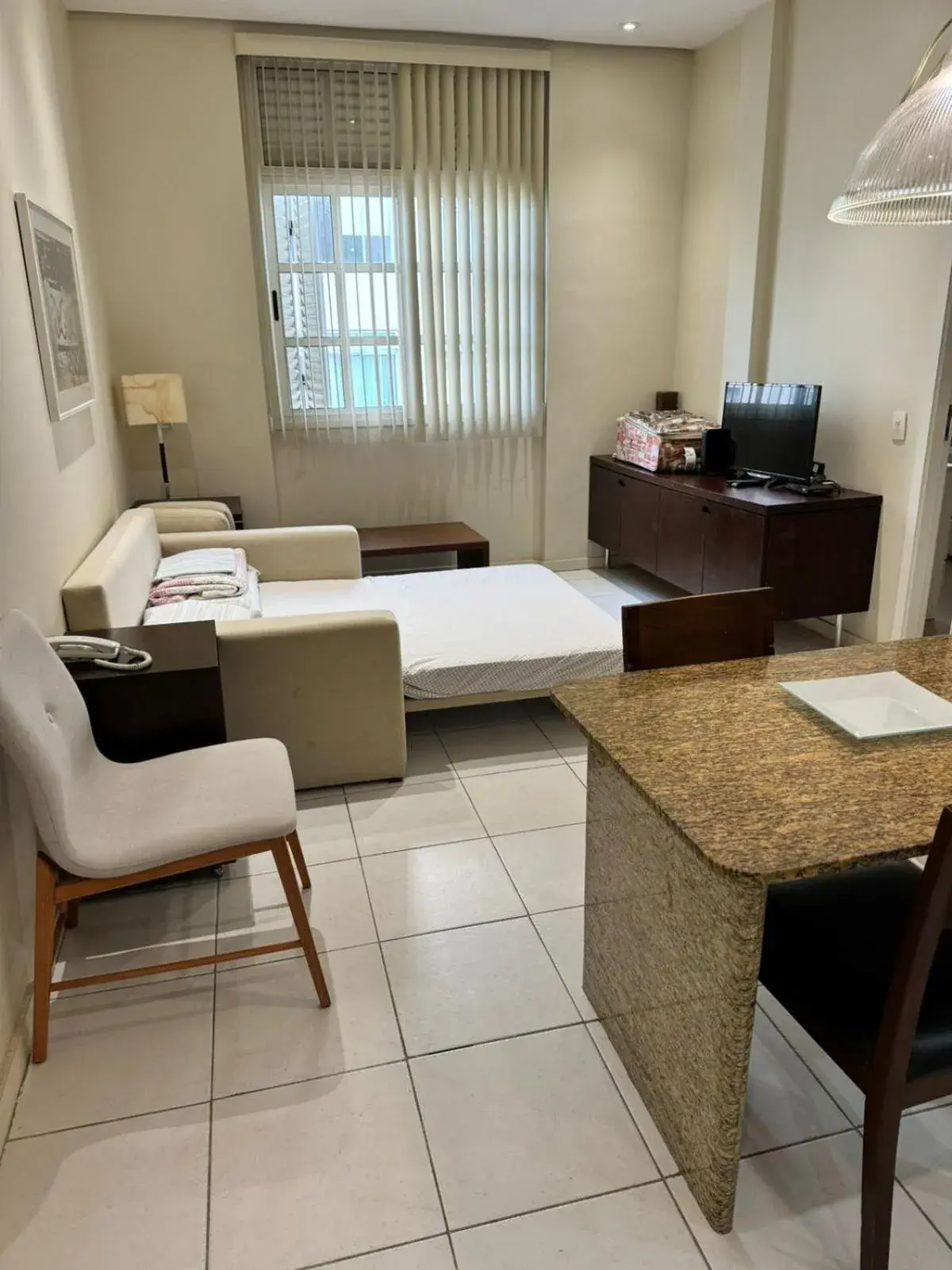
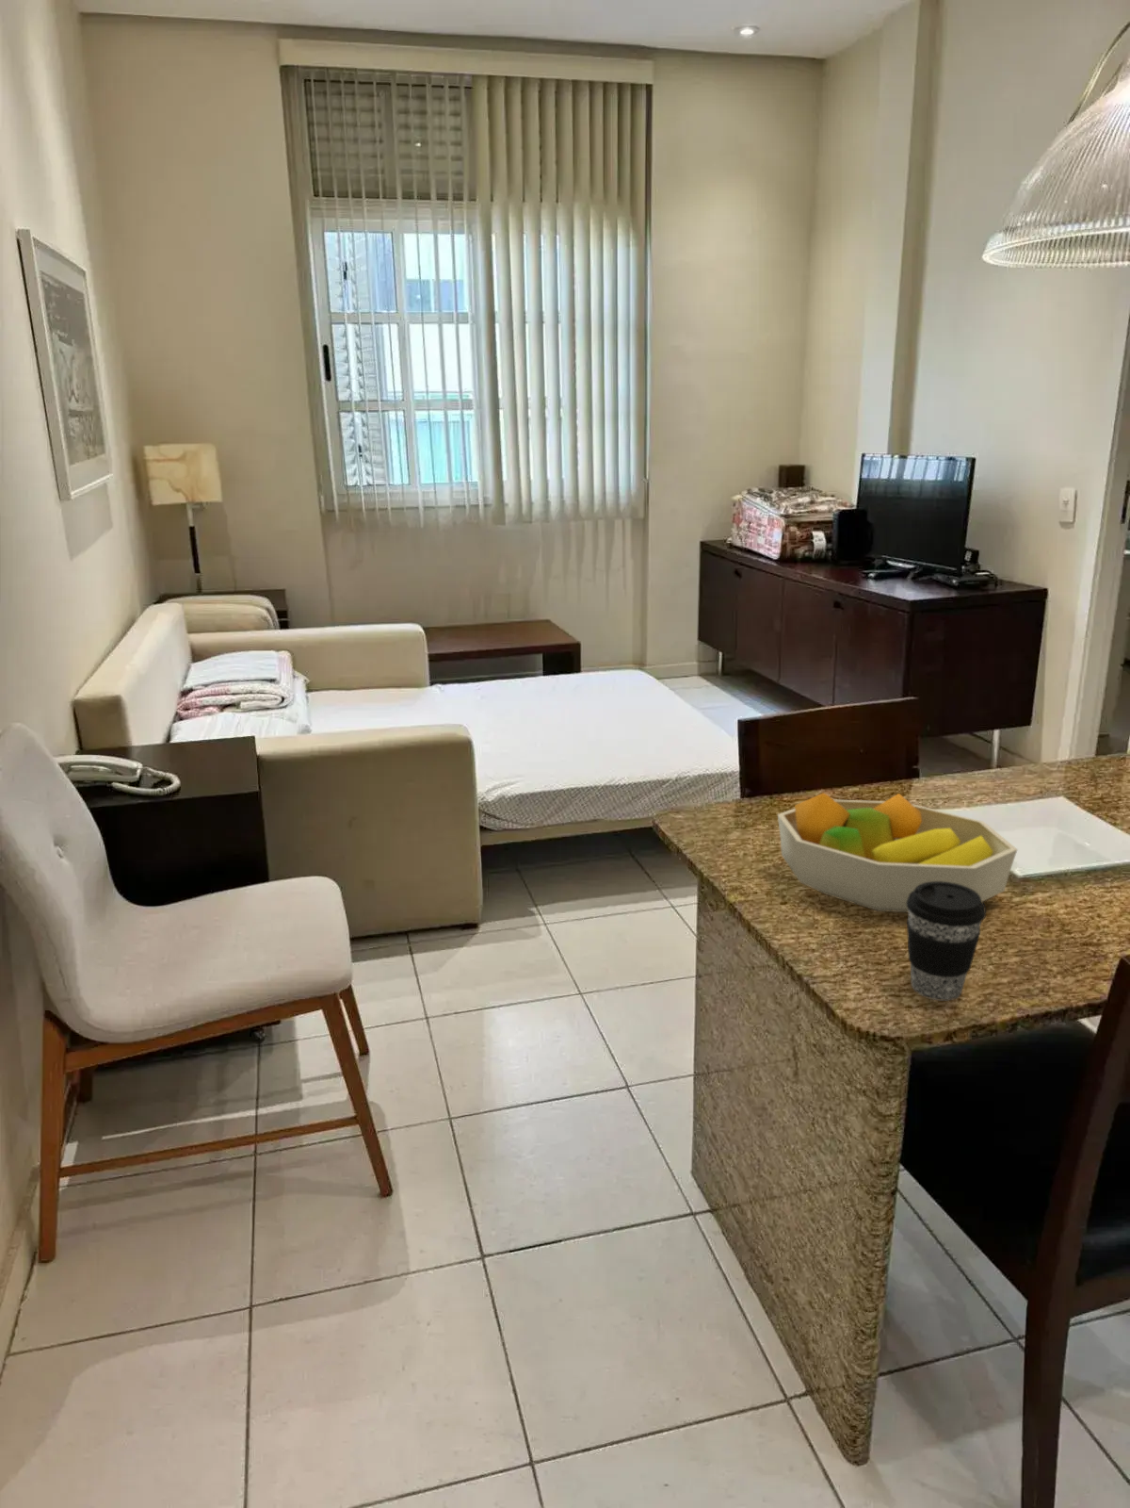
+ coffee cup [906,881,986,1002]
+ fruit bowl [777,792,1018,913]
